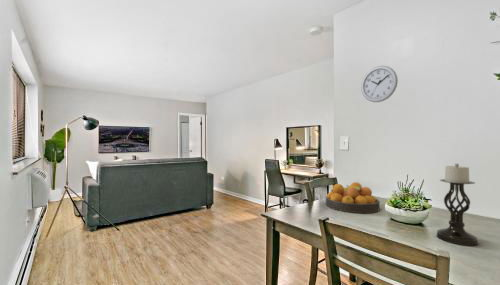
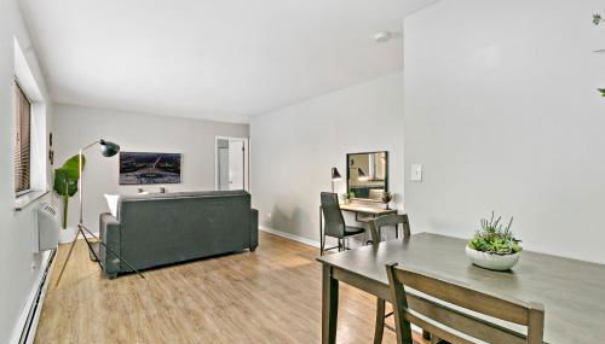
- wall clock [360,65,399,103]
- candle holder [435,163,479,247]
- fruit bowl [325,181,381,214]
